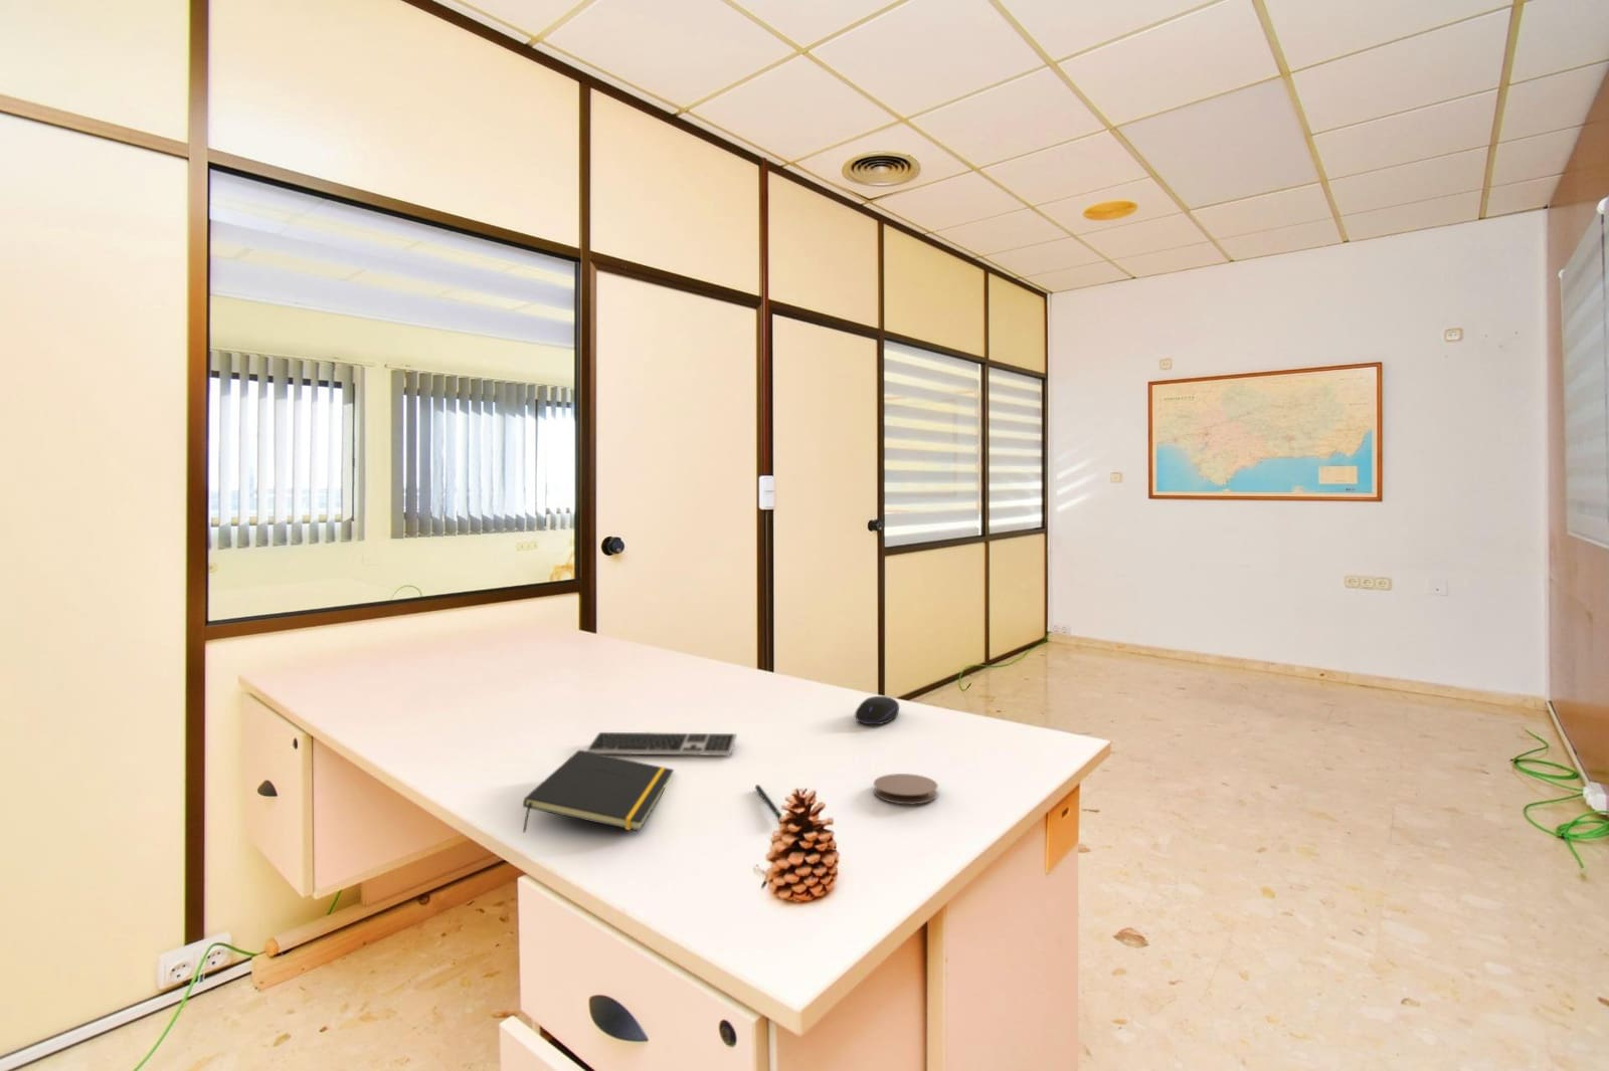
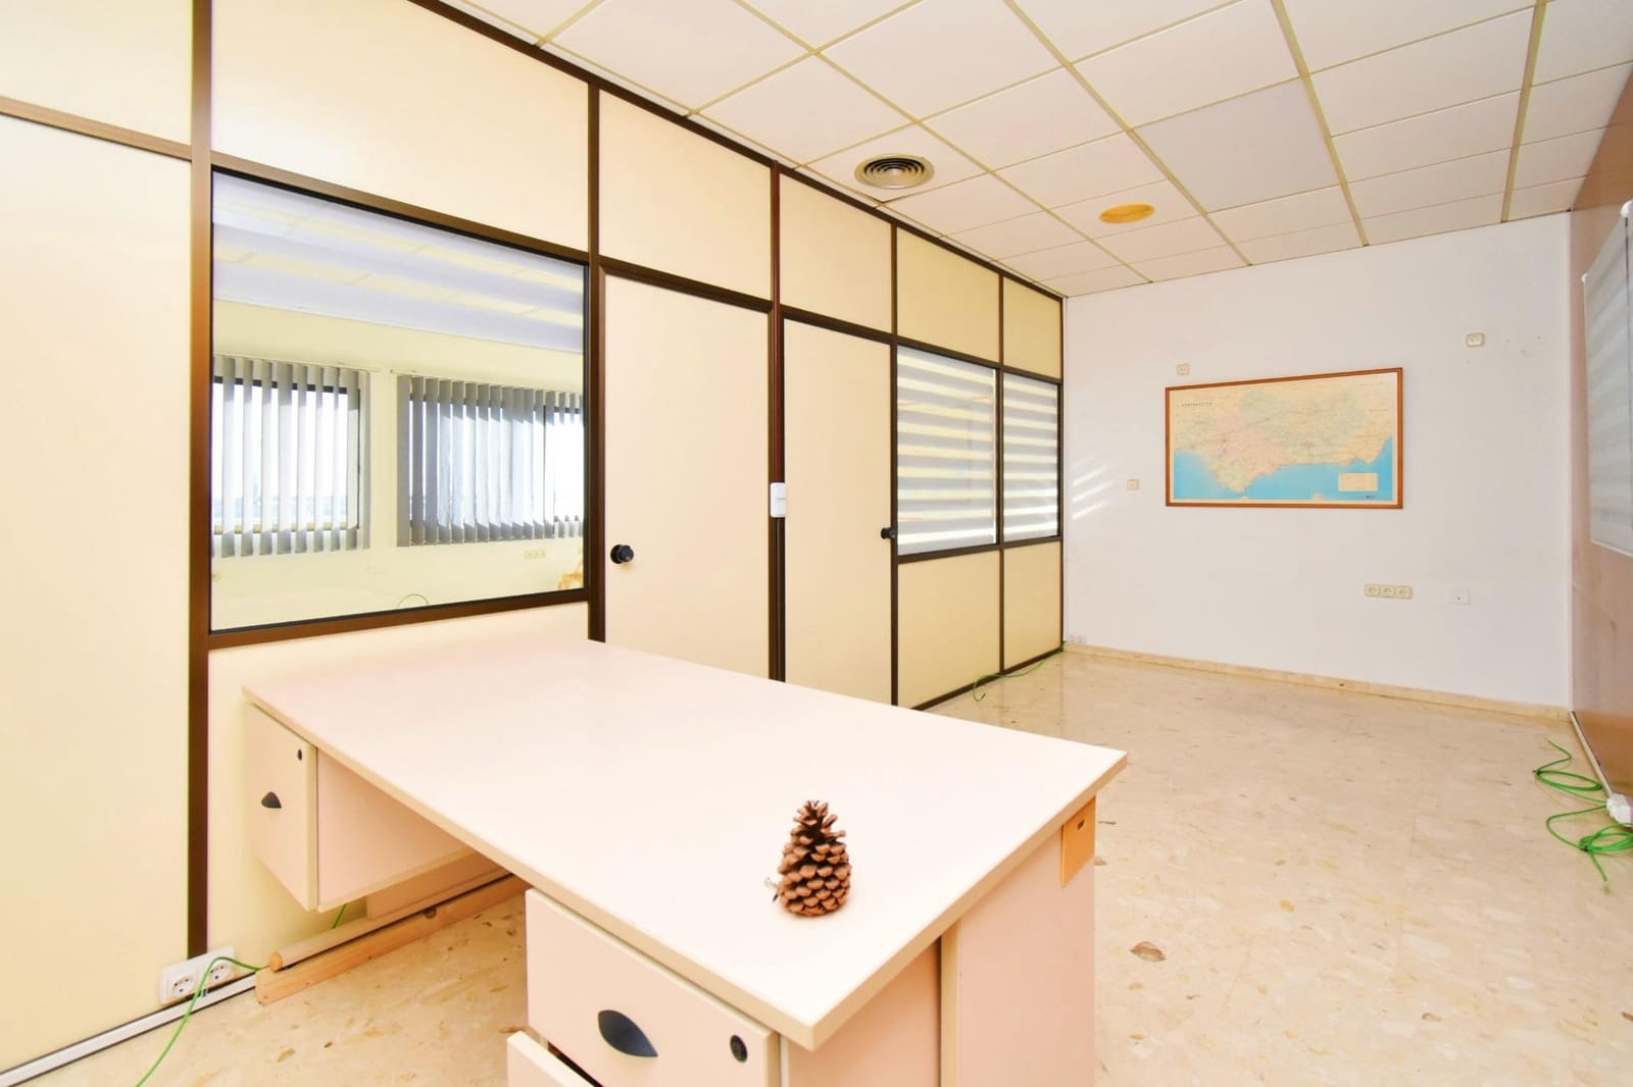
- notepad [522,748,675,834]
- computer mouse [854,696,900,726]
- keyboard [585,732,738,757]
- pen [754,784,782,821]
- coaster [873,772,939,804]
